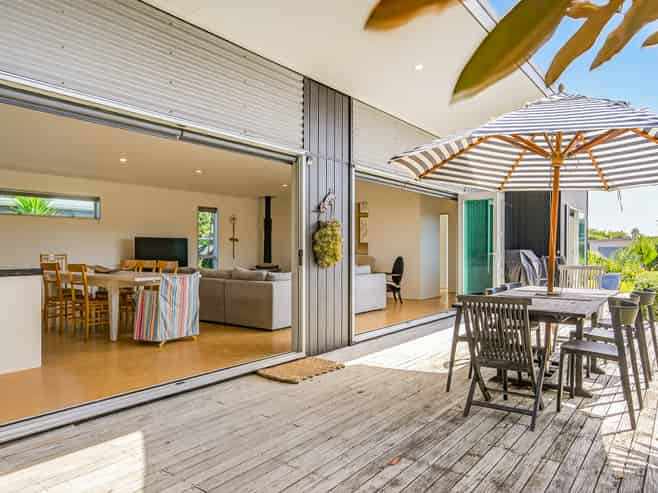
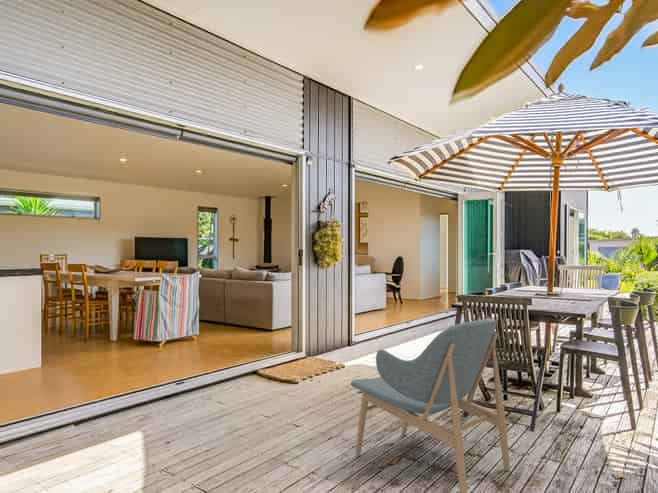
+ lounge chair [350,317,511,493]
